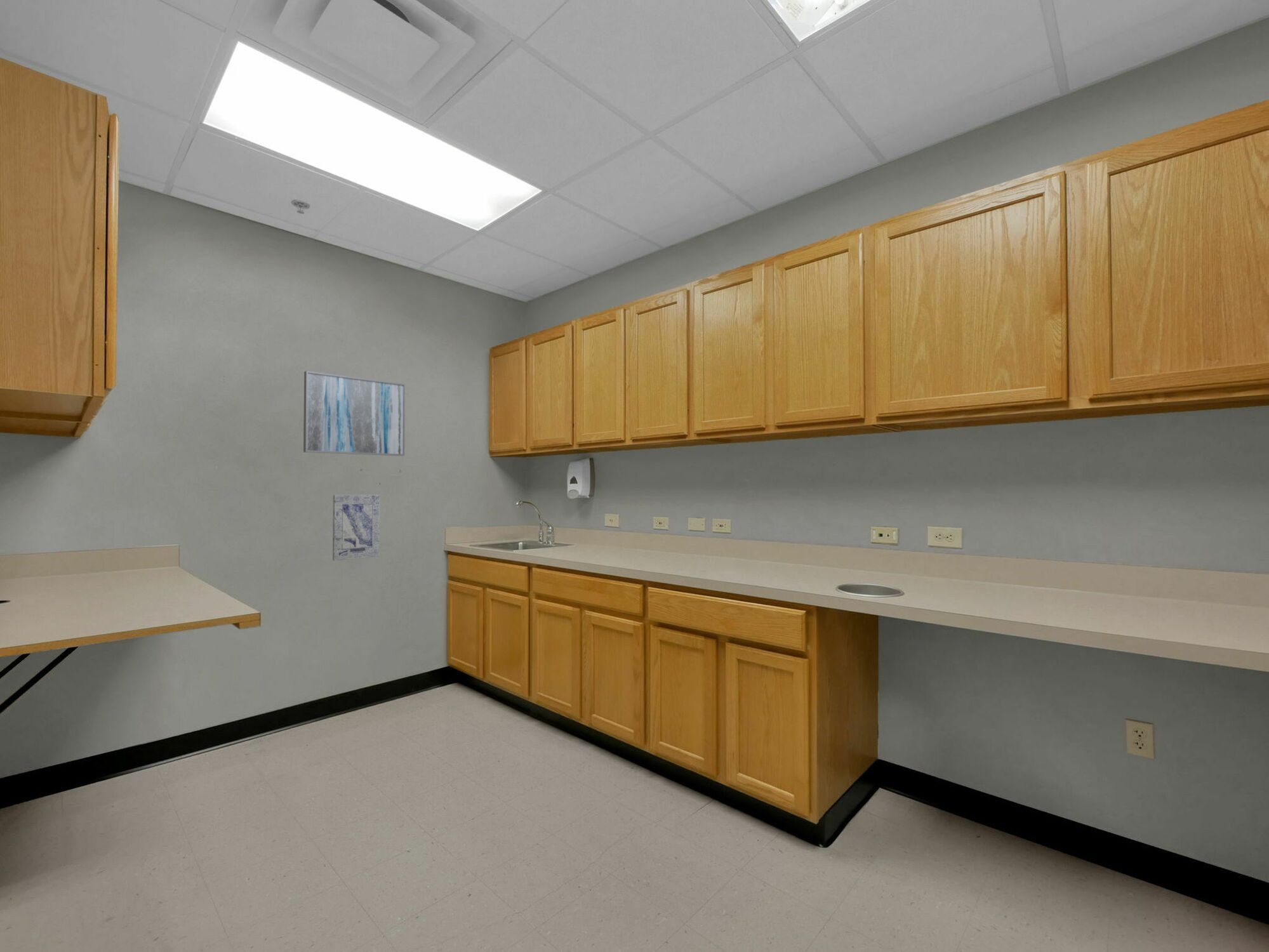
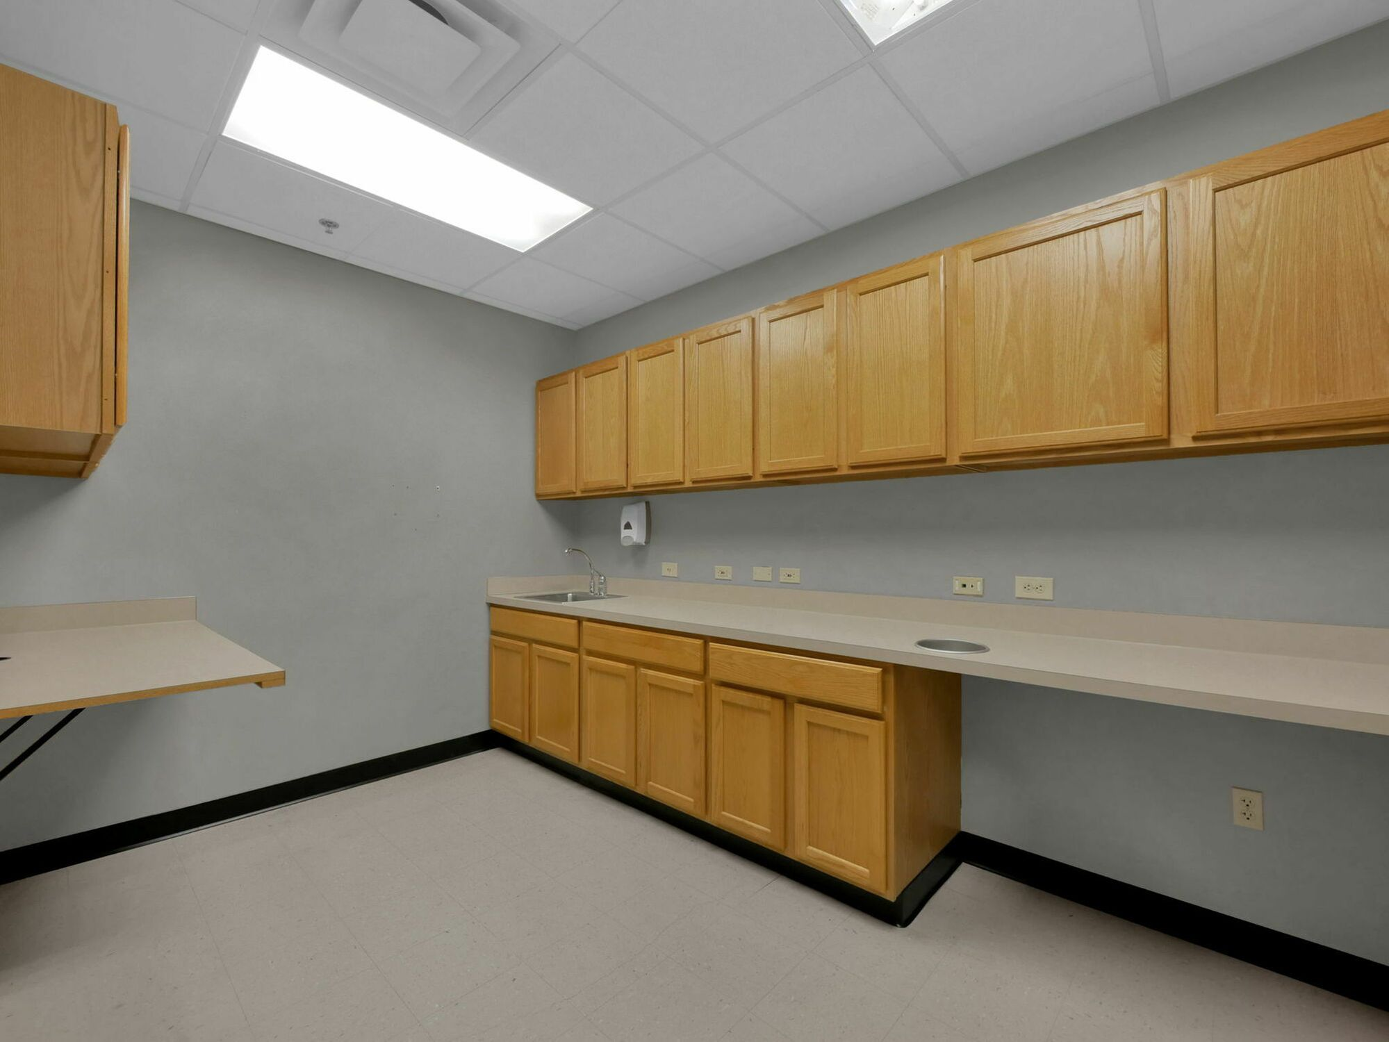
- wall art [332,494,380,562]
- wall art [303,370,406,456]
